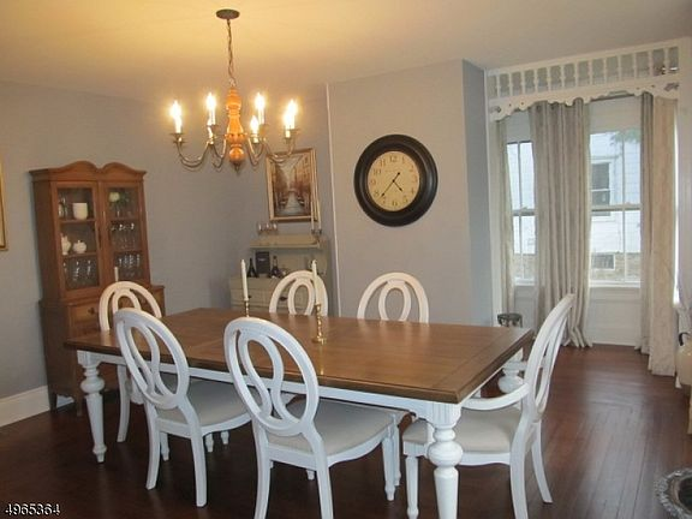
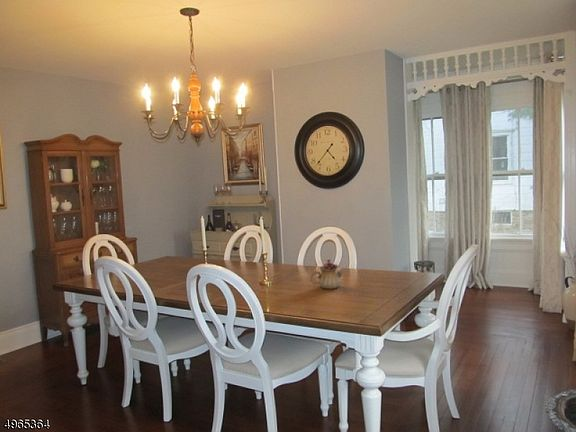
+ teapot [309,259,346,290]
